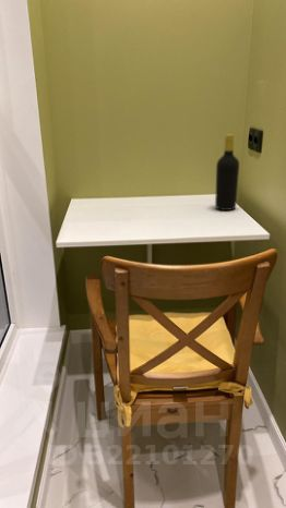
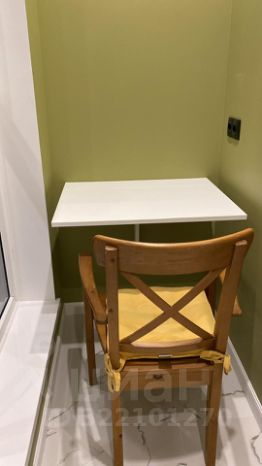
- bottle [214,133,240,211]
